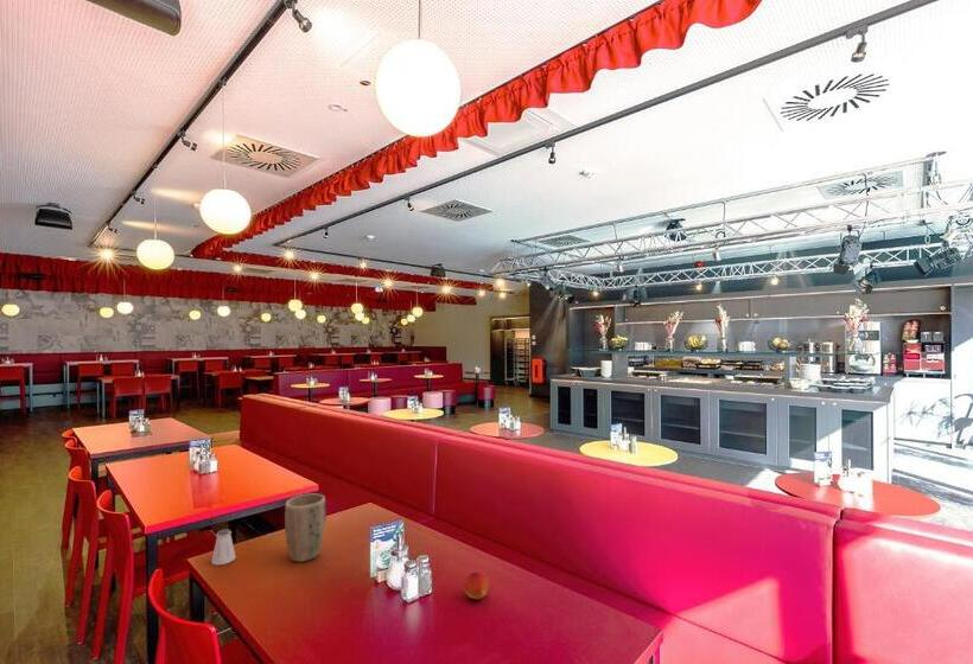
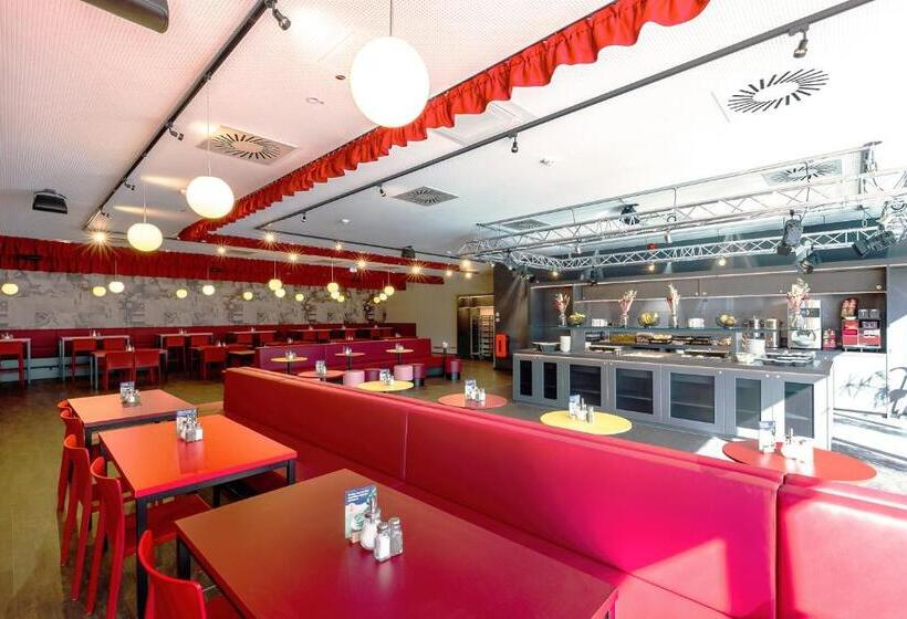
- saltshaker [210,528,237,567]
- plant pot [284,493,327,563]
- peach [463,570,489,600]
